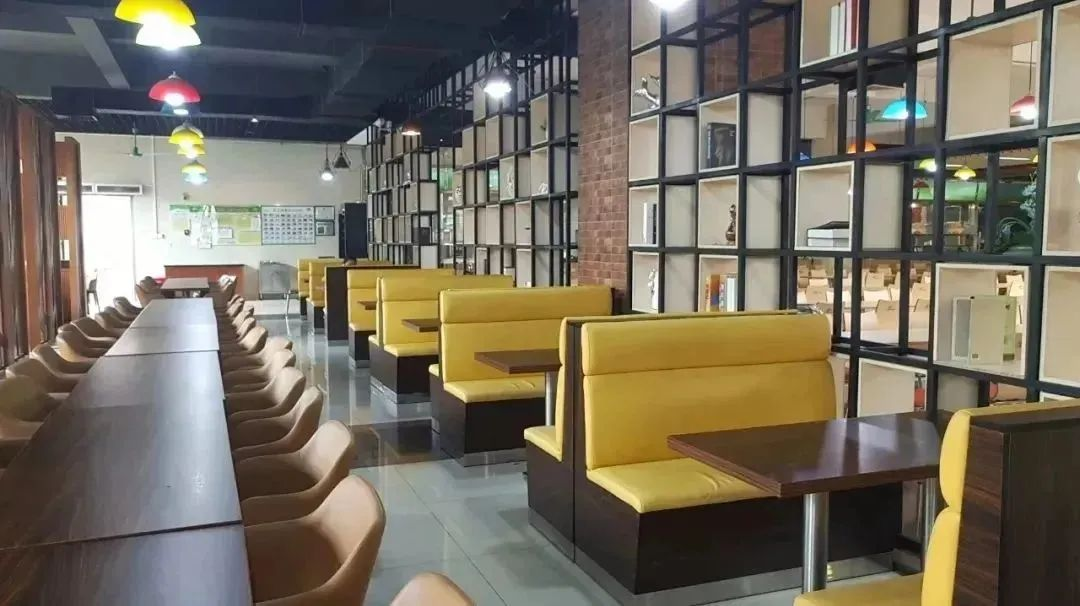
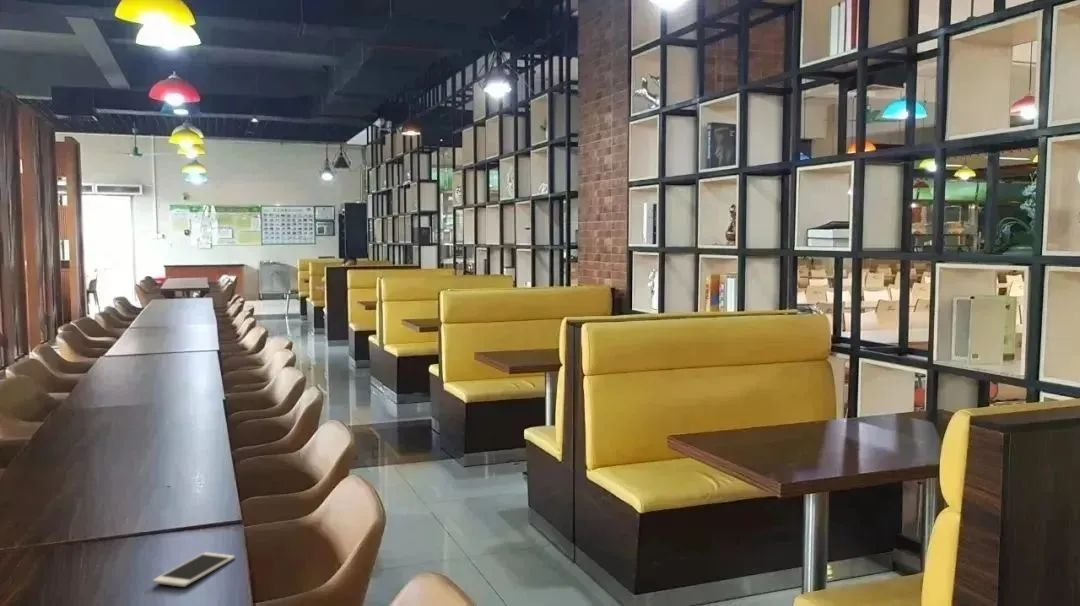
+ cell phone [152,551,236,588]
